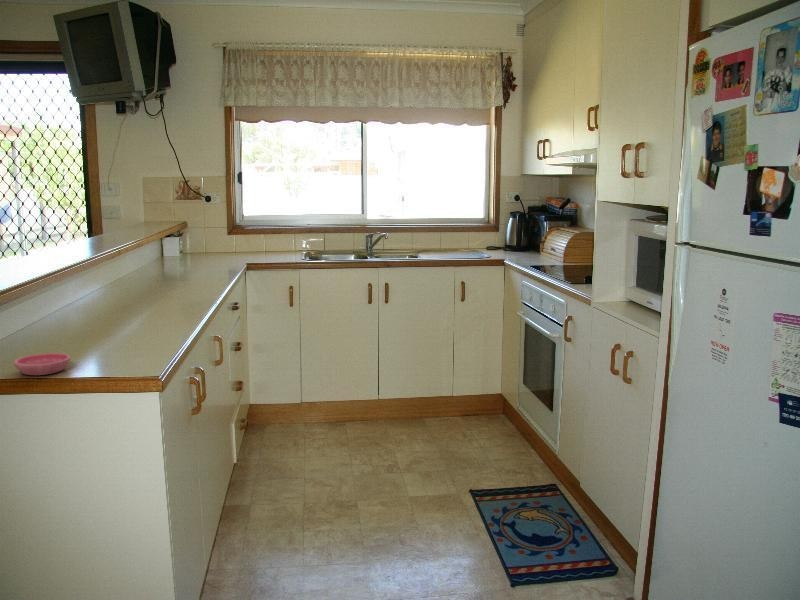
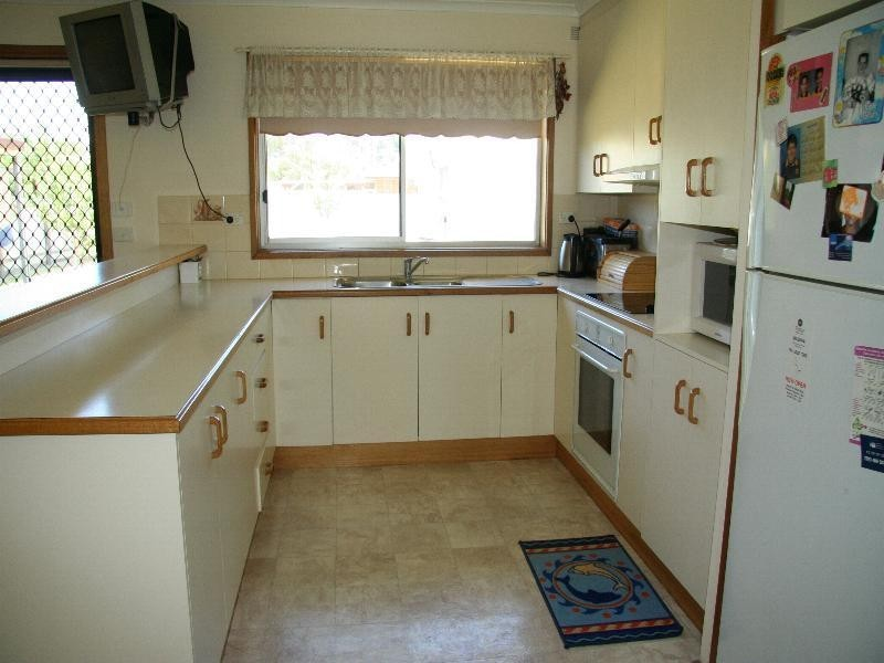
- saucer [13,352,71,376]
